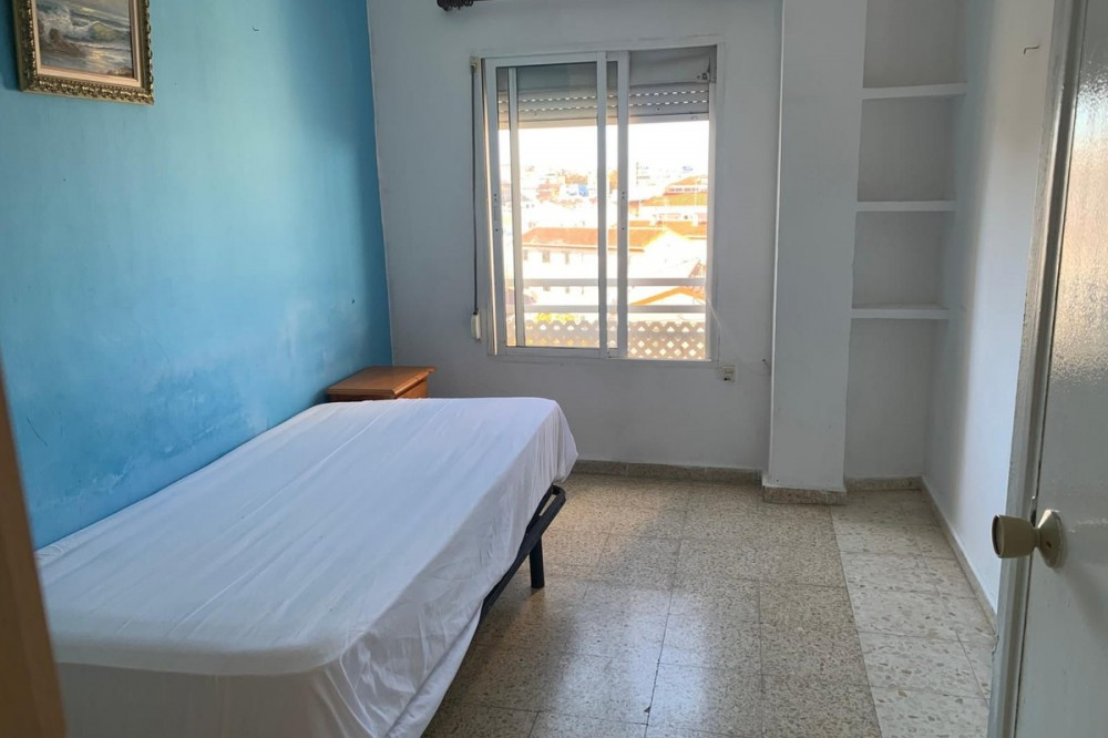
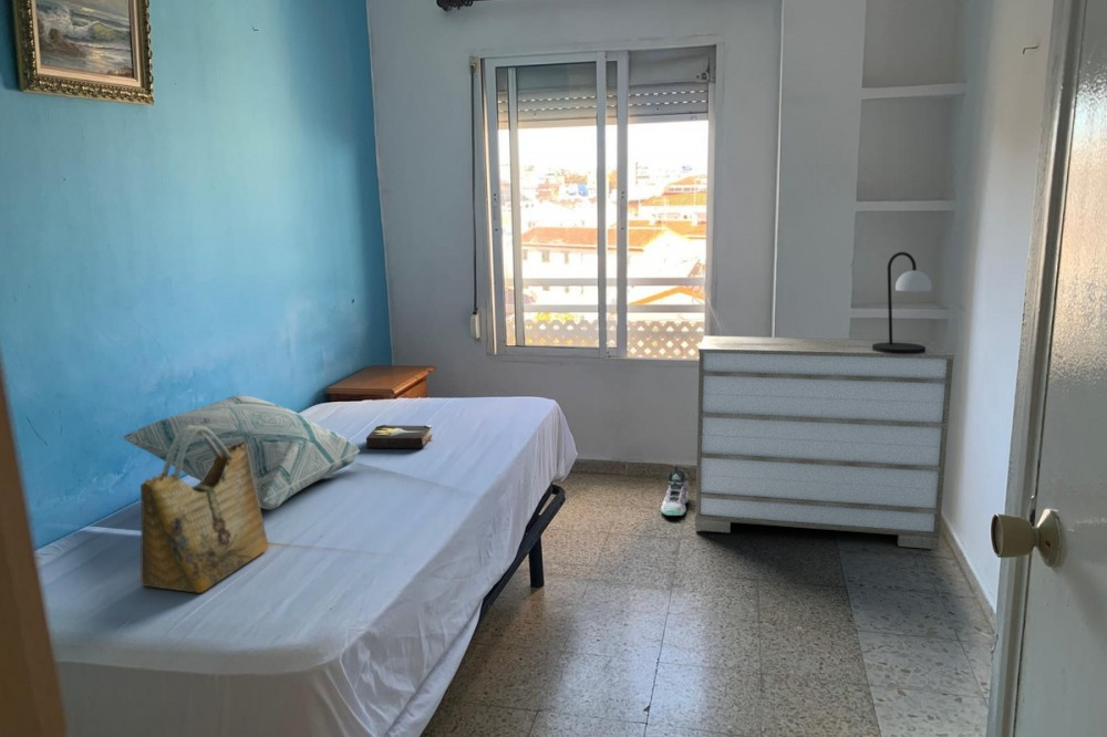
+ table lamp [872,251,932,354]
+ hardback book [365,424,434,449]
+ dresser [694,335,955,550]
+ sneaker [660,464,690,517]
+ grocery bag [139,426,270,594]
+ decorative pillow [120,394,361,510]
